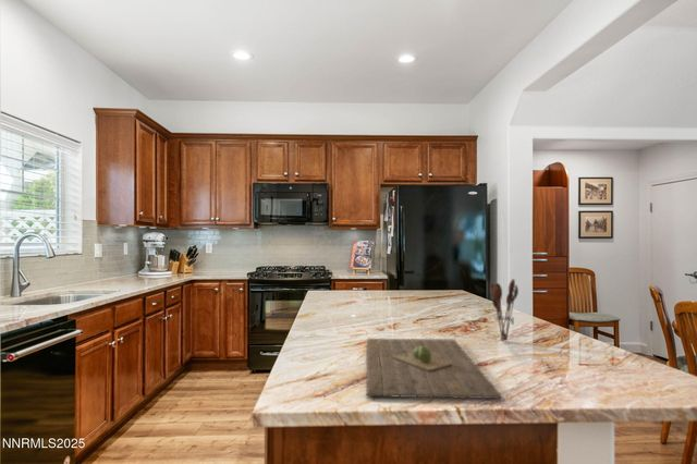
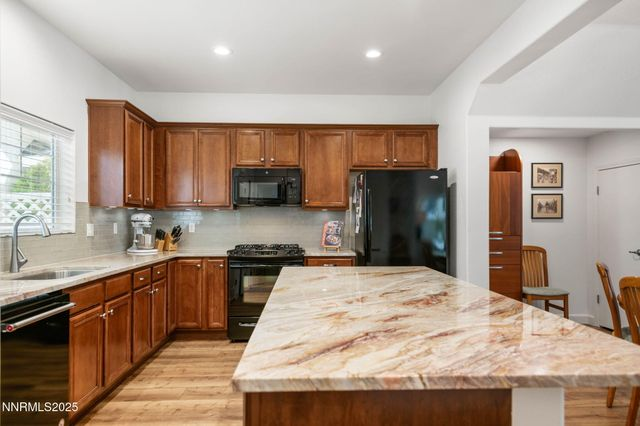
- utensil holder [489,278,519,342]
- cutting board [366,338,503,400]
